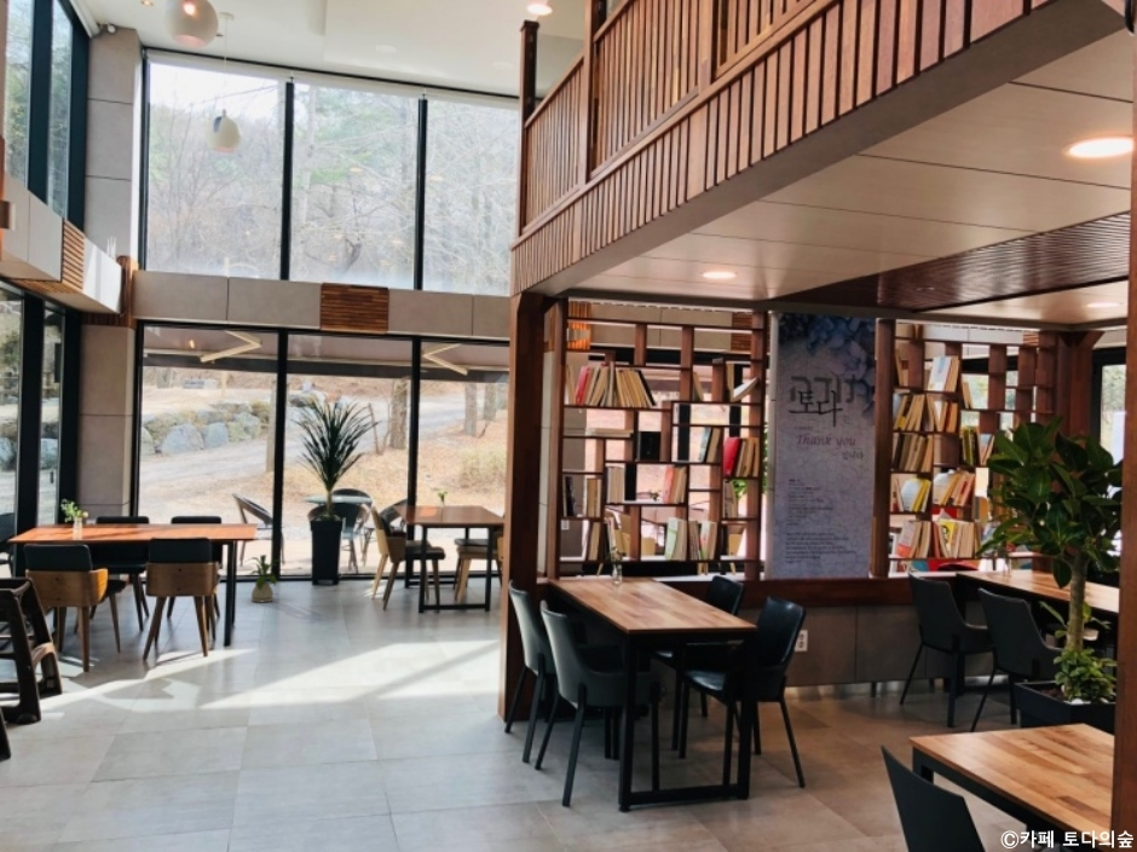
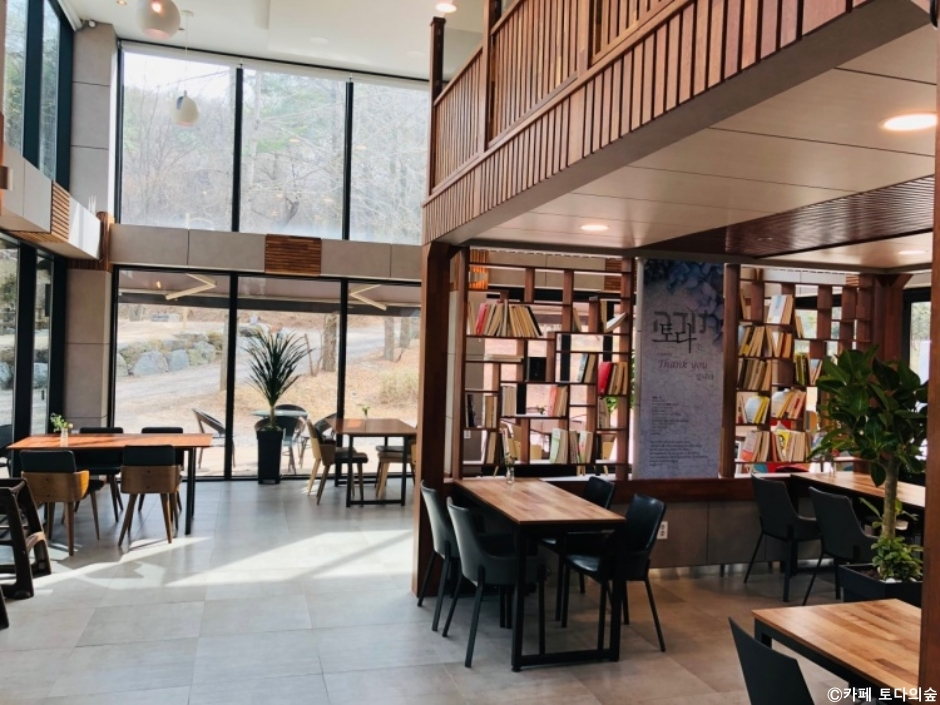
- house plant [246,553,287,604]
